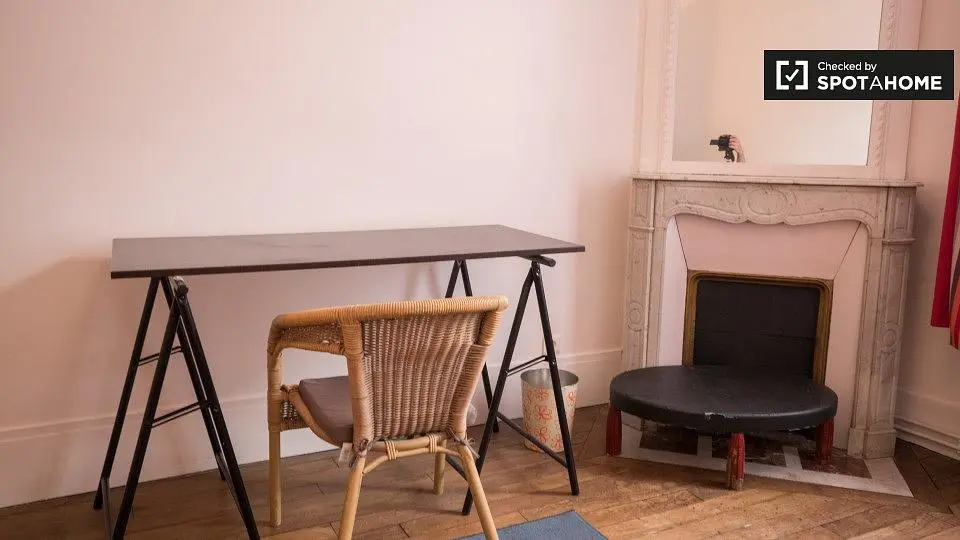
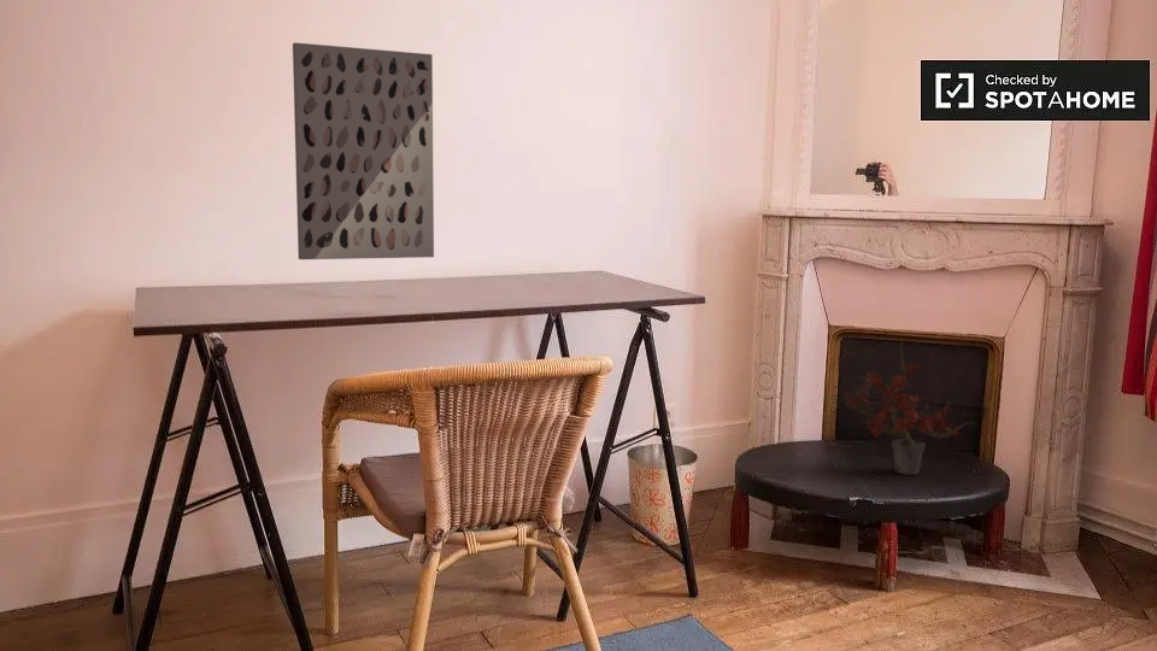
+ wall art [292,41,435,260]
+ potted plant [841,341,974,476]
